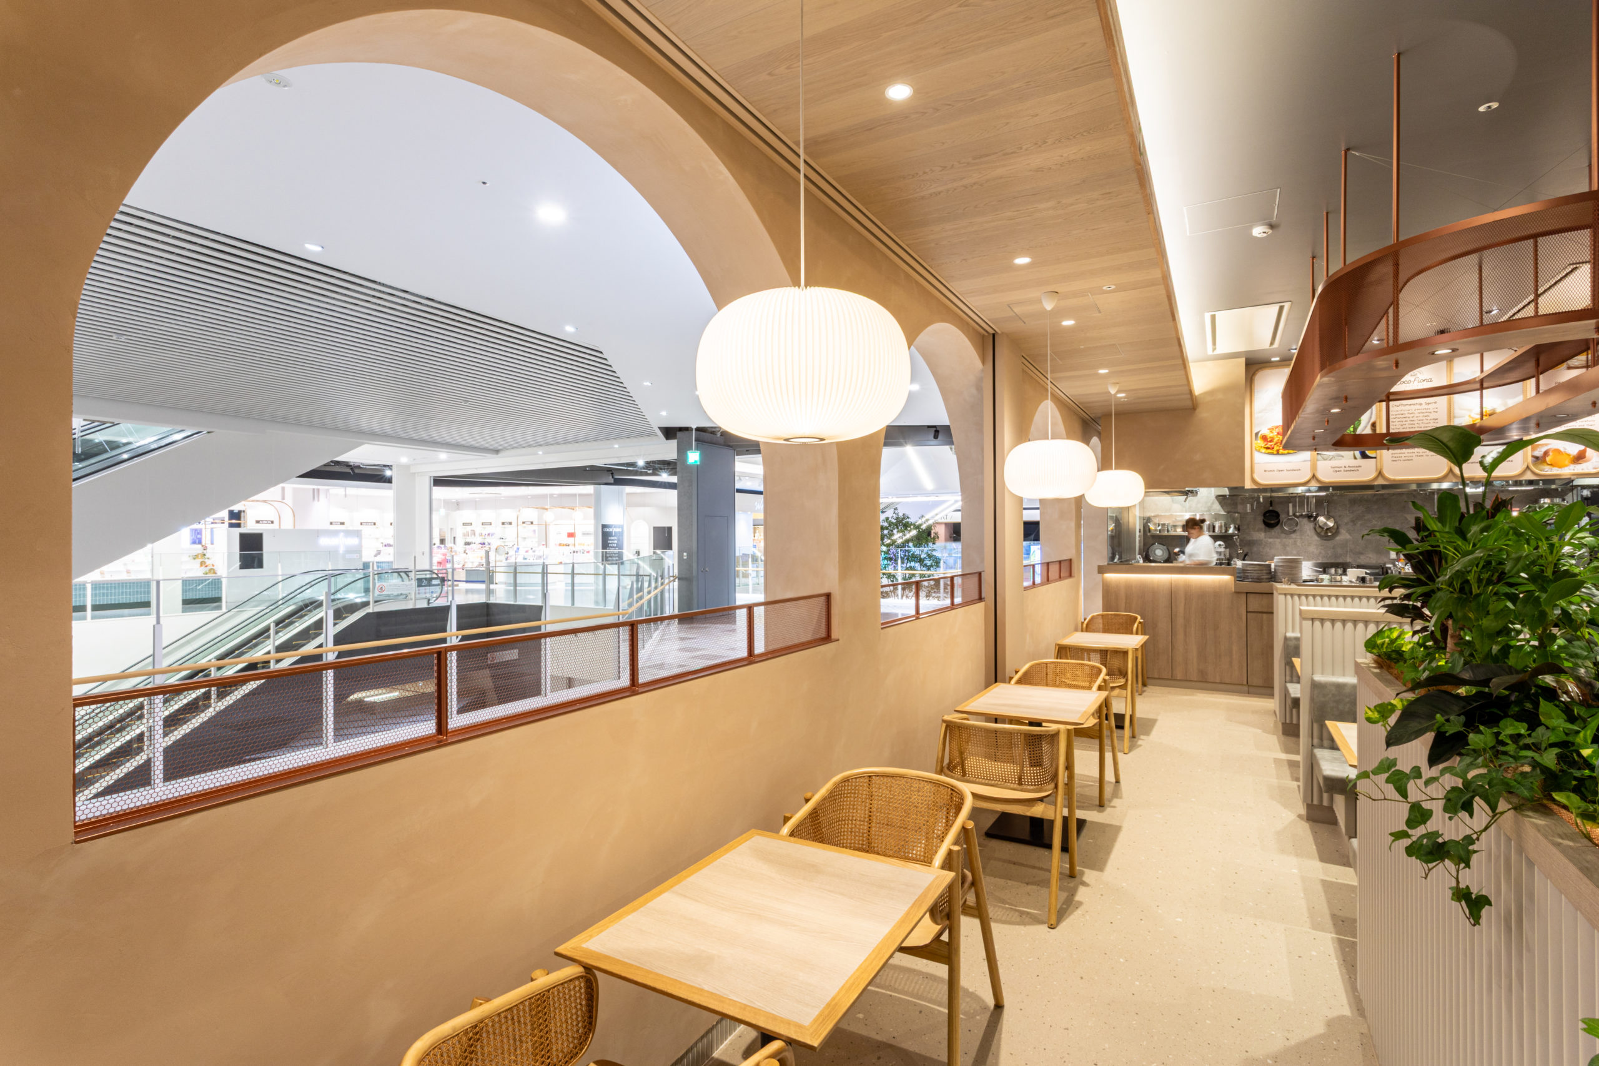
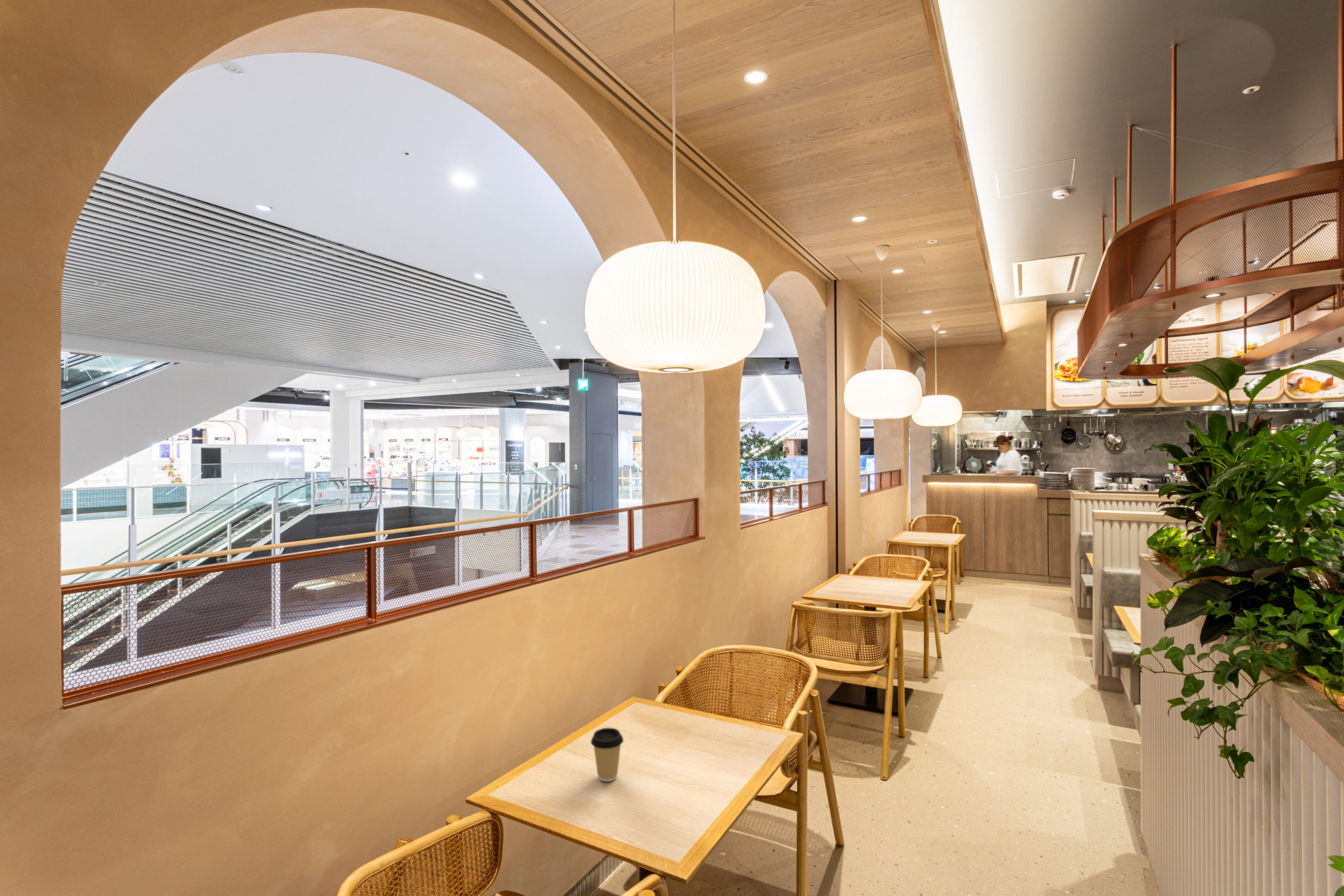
+ coffee cup [590,727,624,782]
